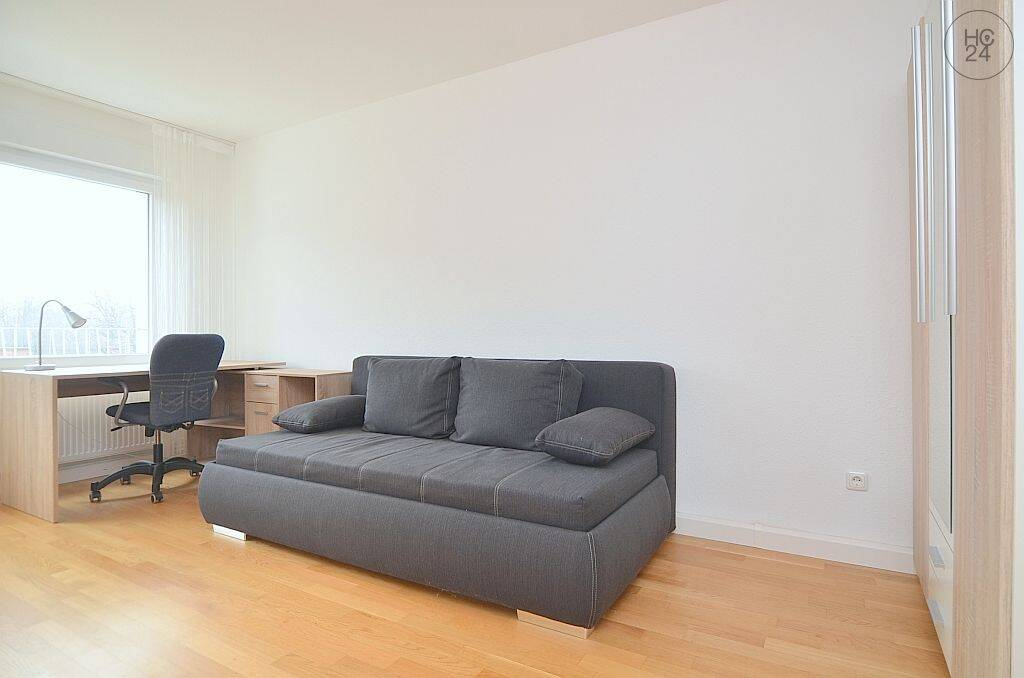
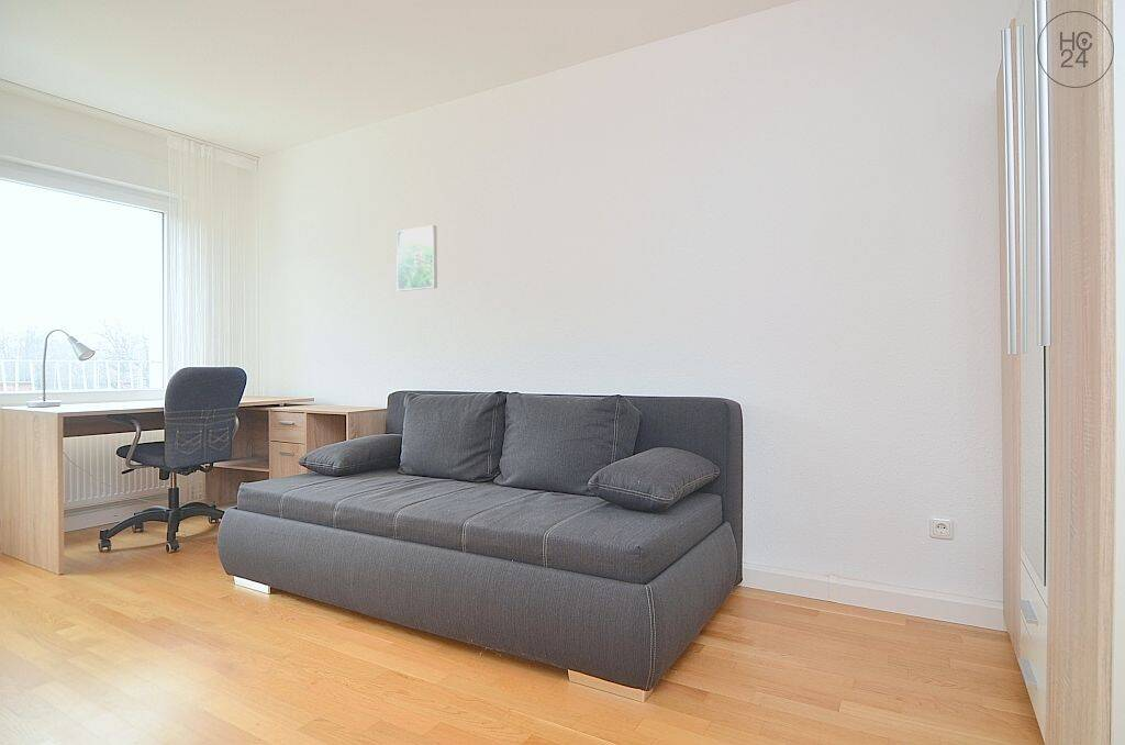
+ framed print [396,224,438,292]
